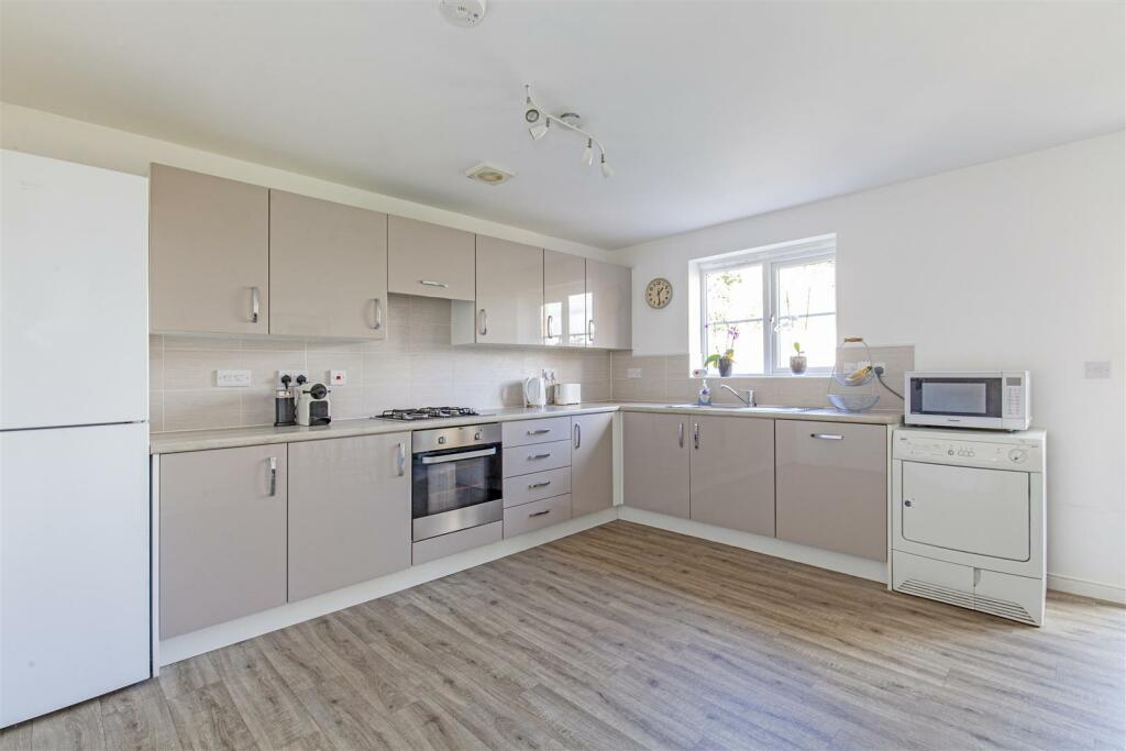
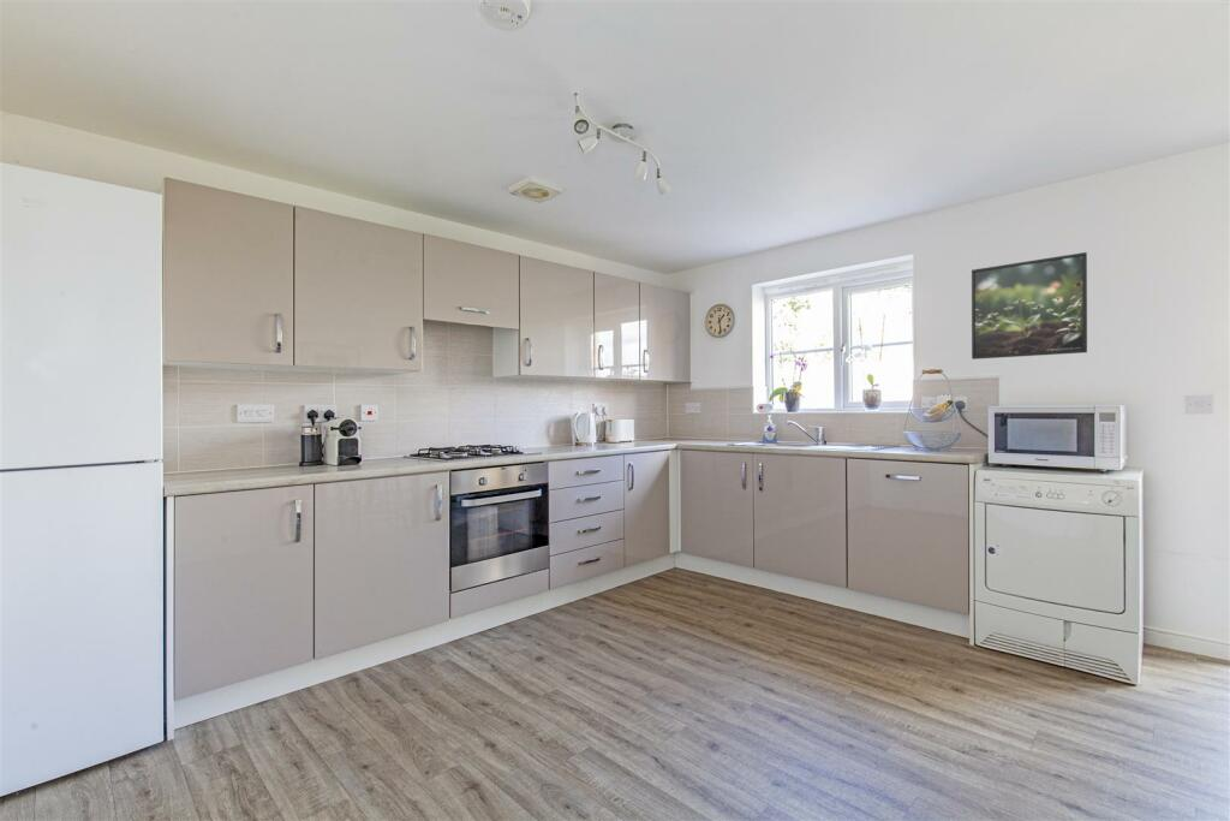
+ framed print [971,251,1088,361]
